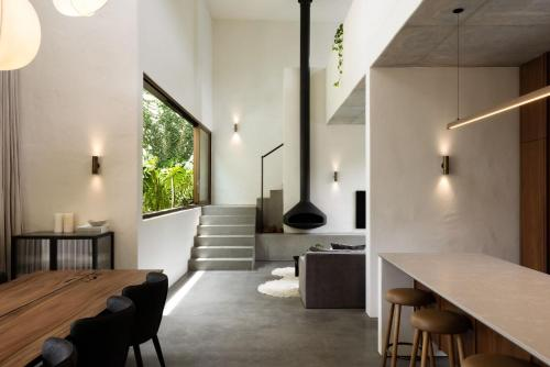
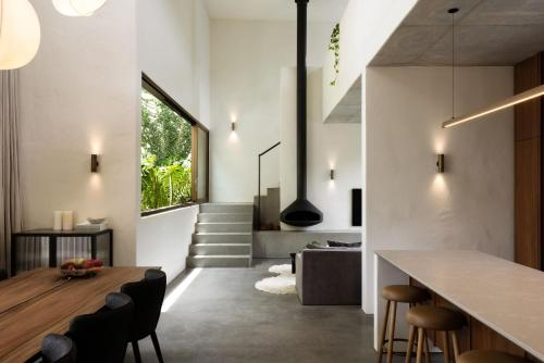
+ fruit basket [55,258,106,278]
